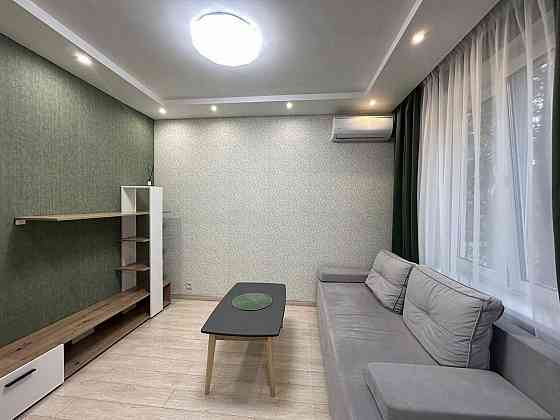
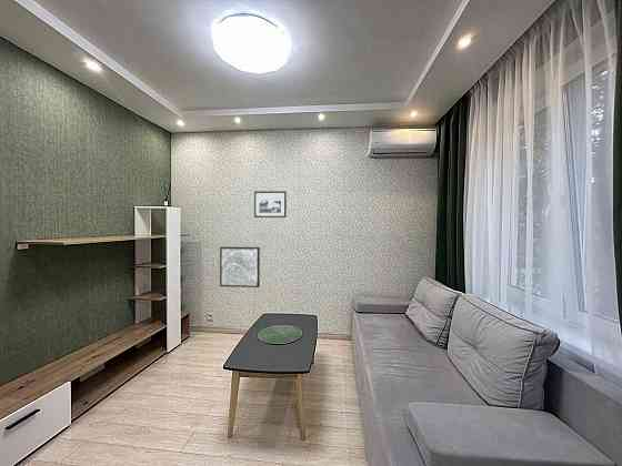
+ wall art [219,246,261,288]
+ picture frame [253,190,288,219]
